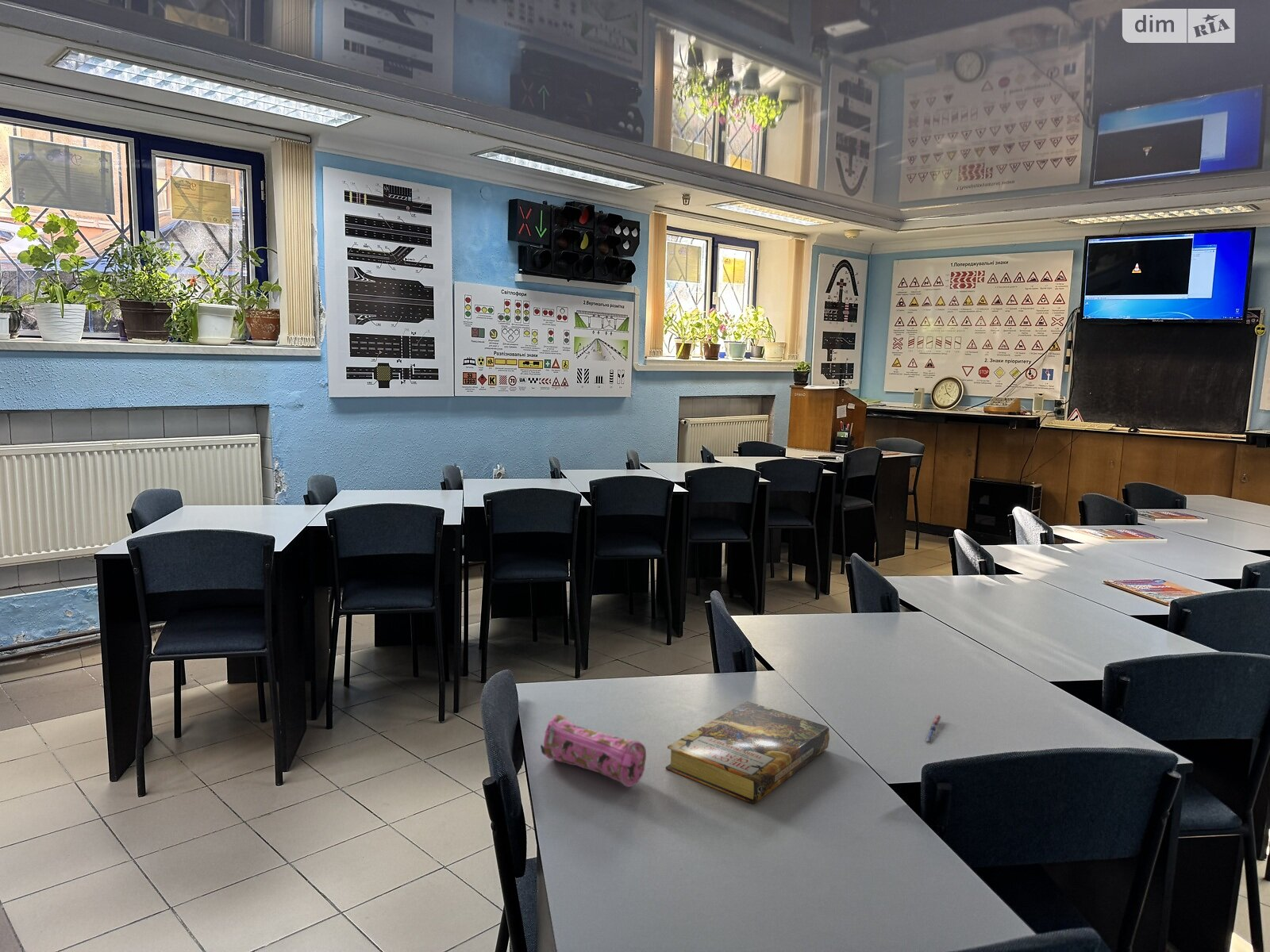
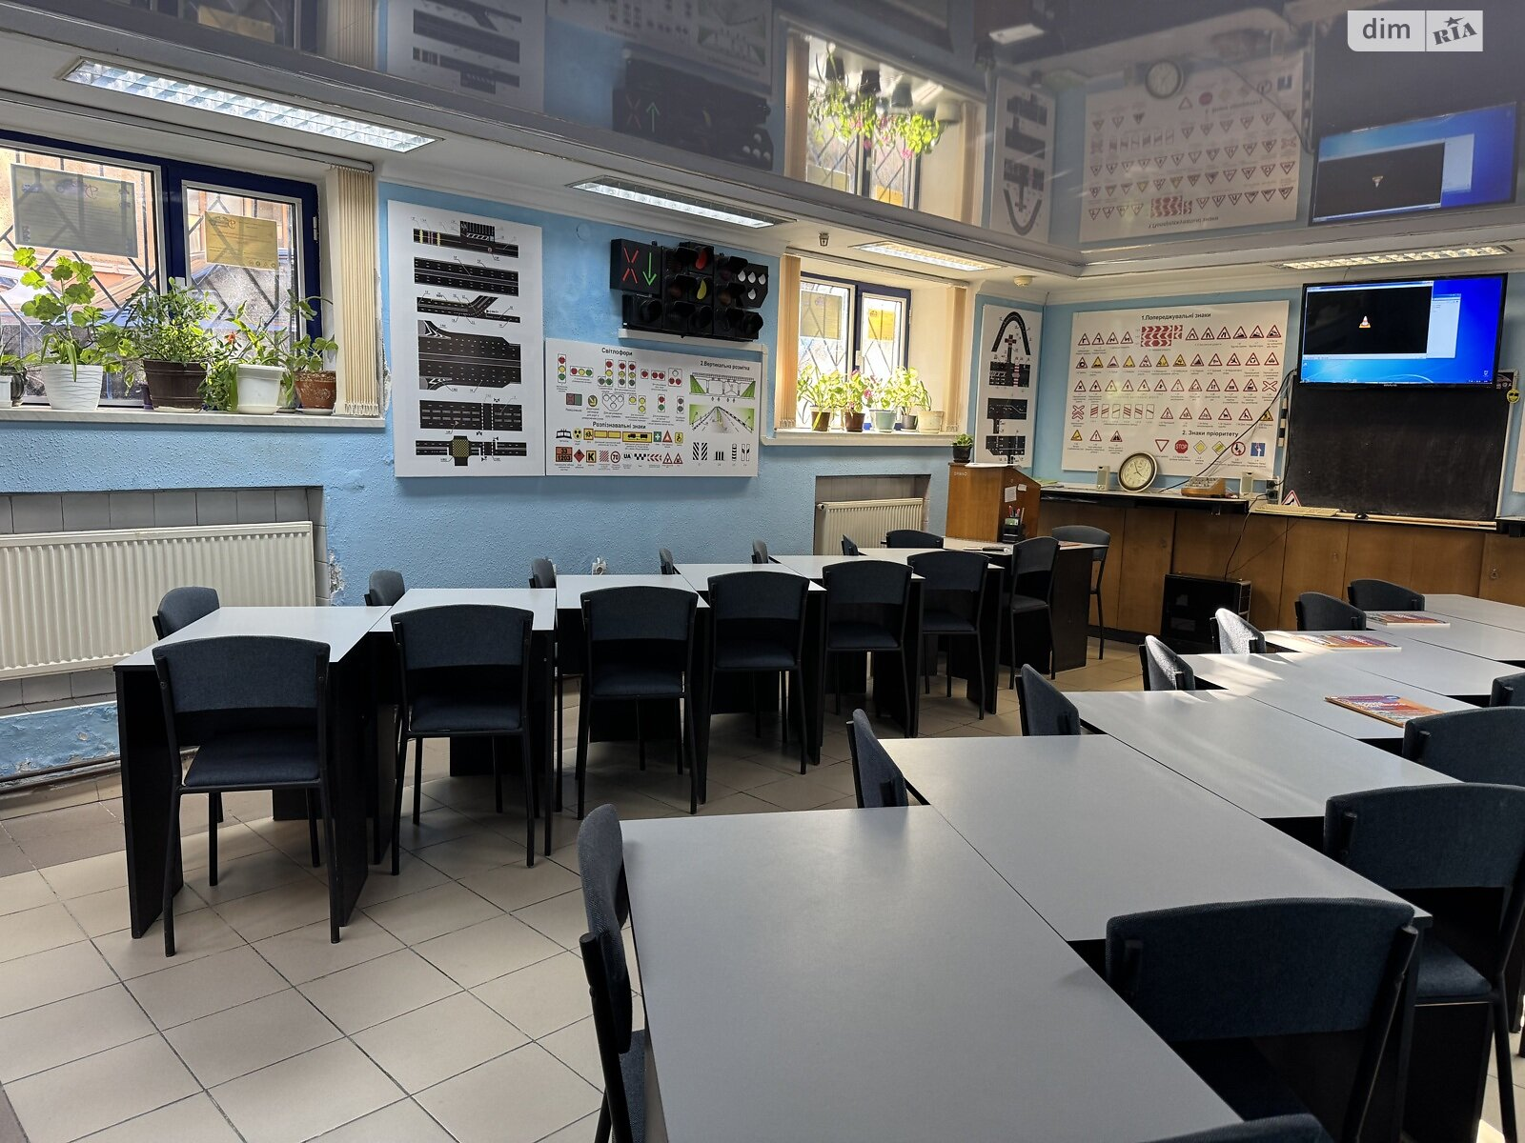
- pencil case [540,714,647,788]
- pen [924,714,942,743]
- book [665,701,830,804]
